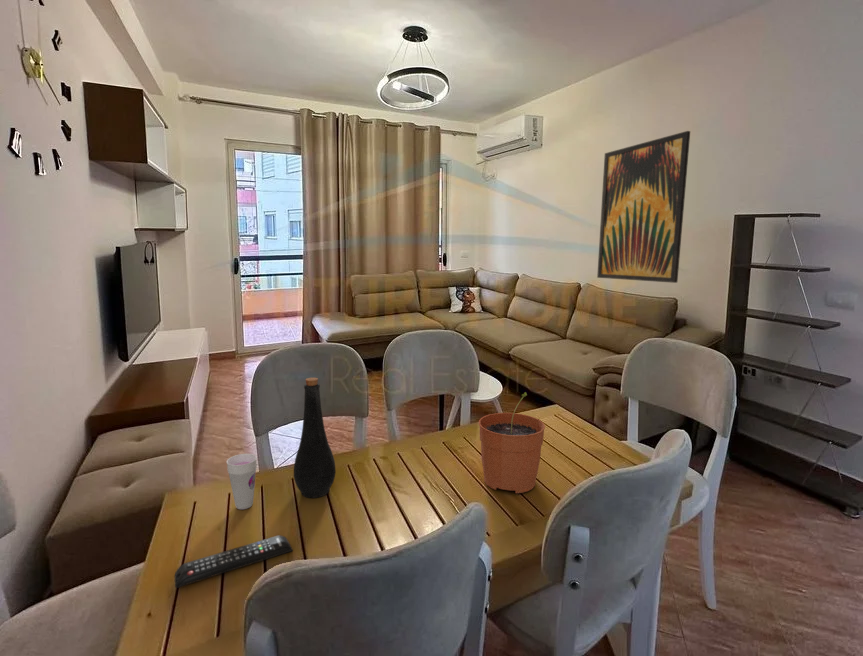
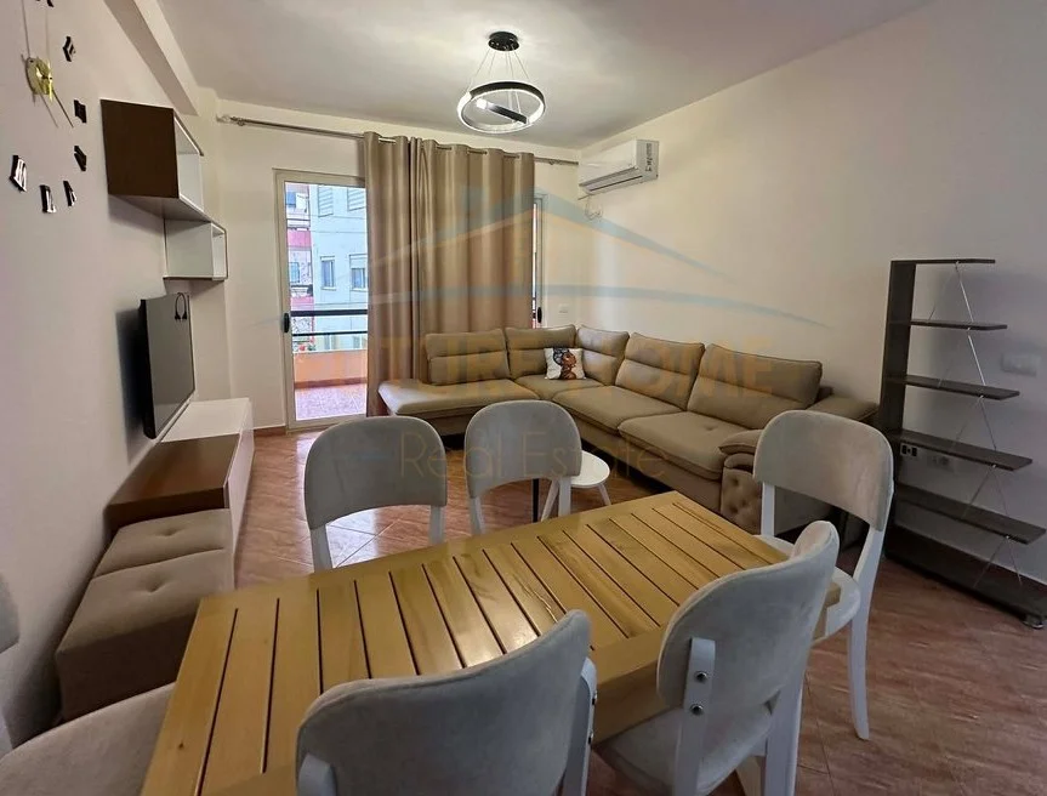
- cup [226,453,258,510]
- plant pot [478,391,546,494]
- bottle [293,377,337,499]
- wall art [596,130,691,284]
- remote control [174,534,294,589]
